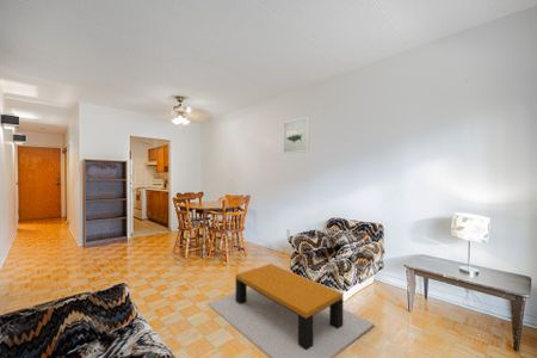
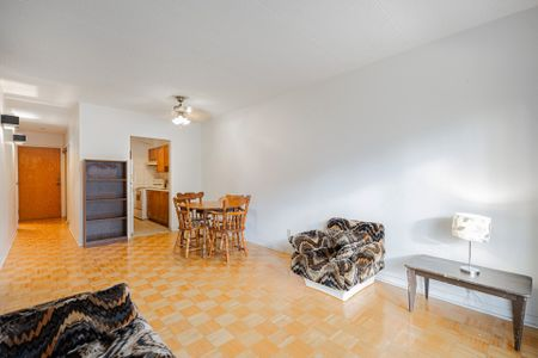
- coffee table [206,263,376,358]
- wall art [282,116,310,155]
